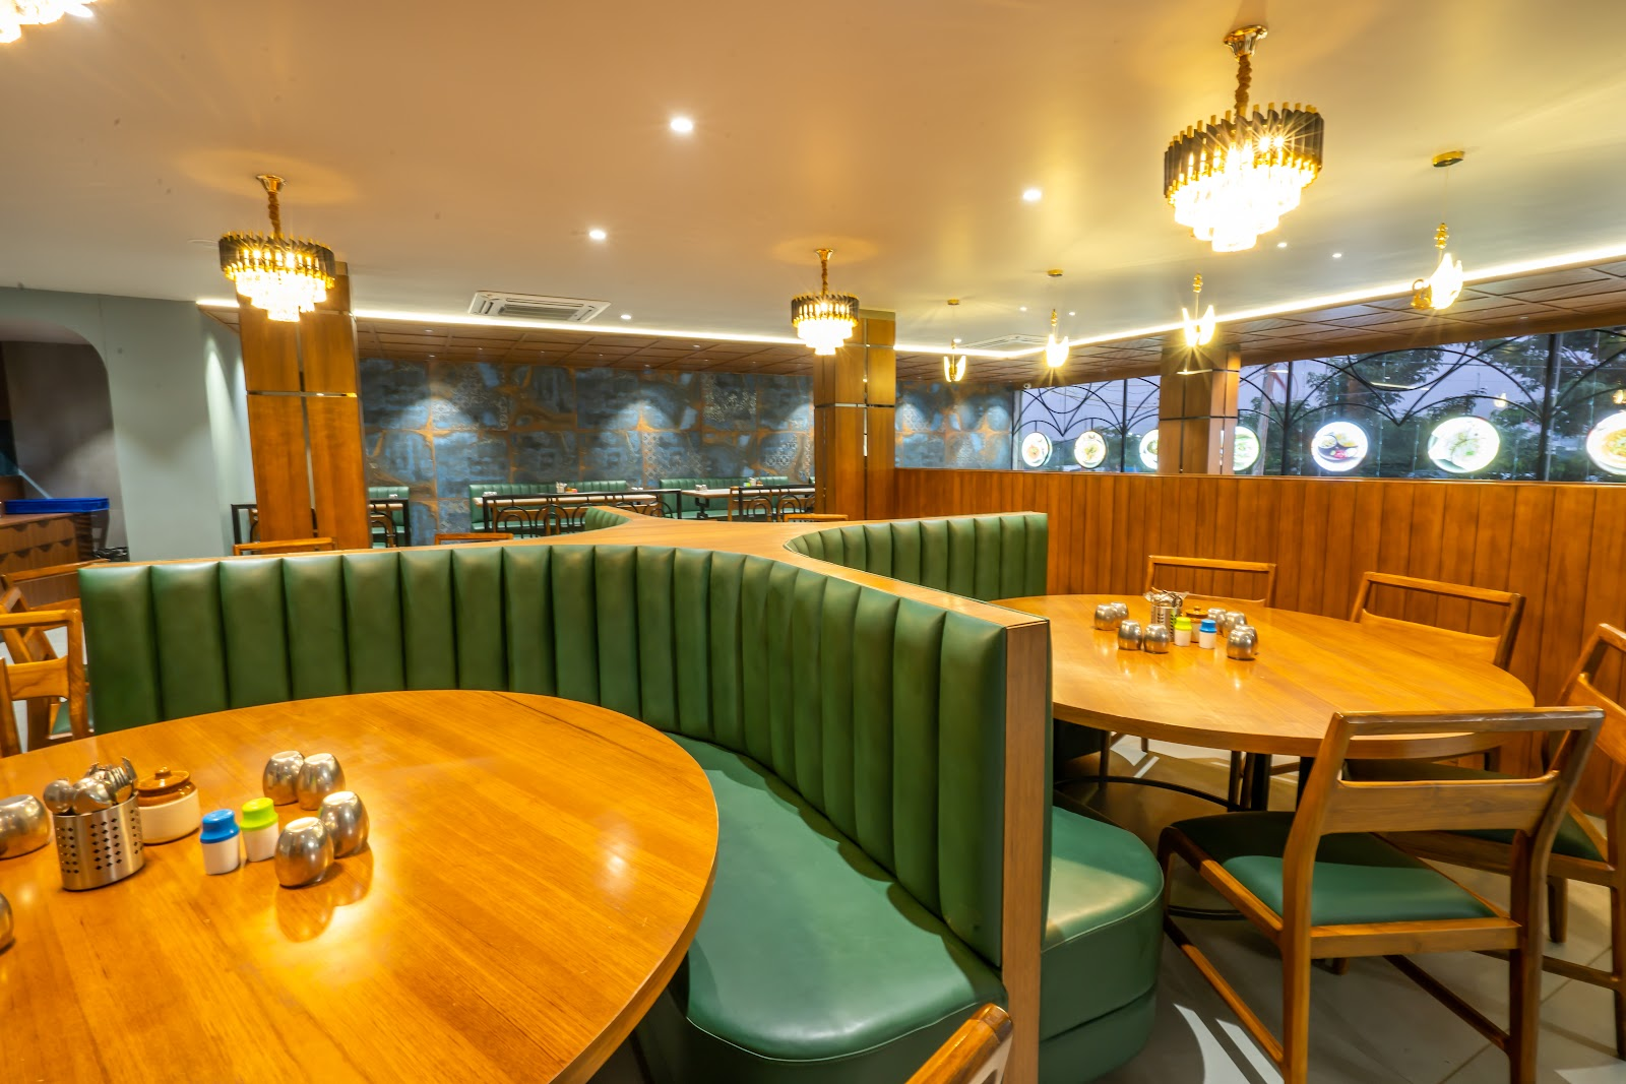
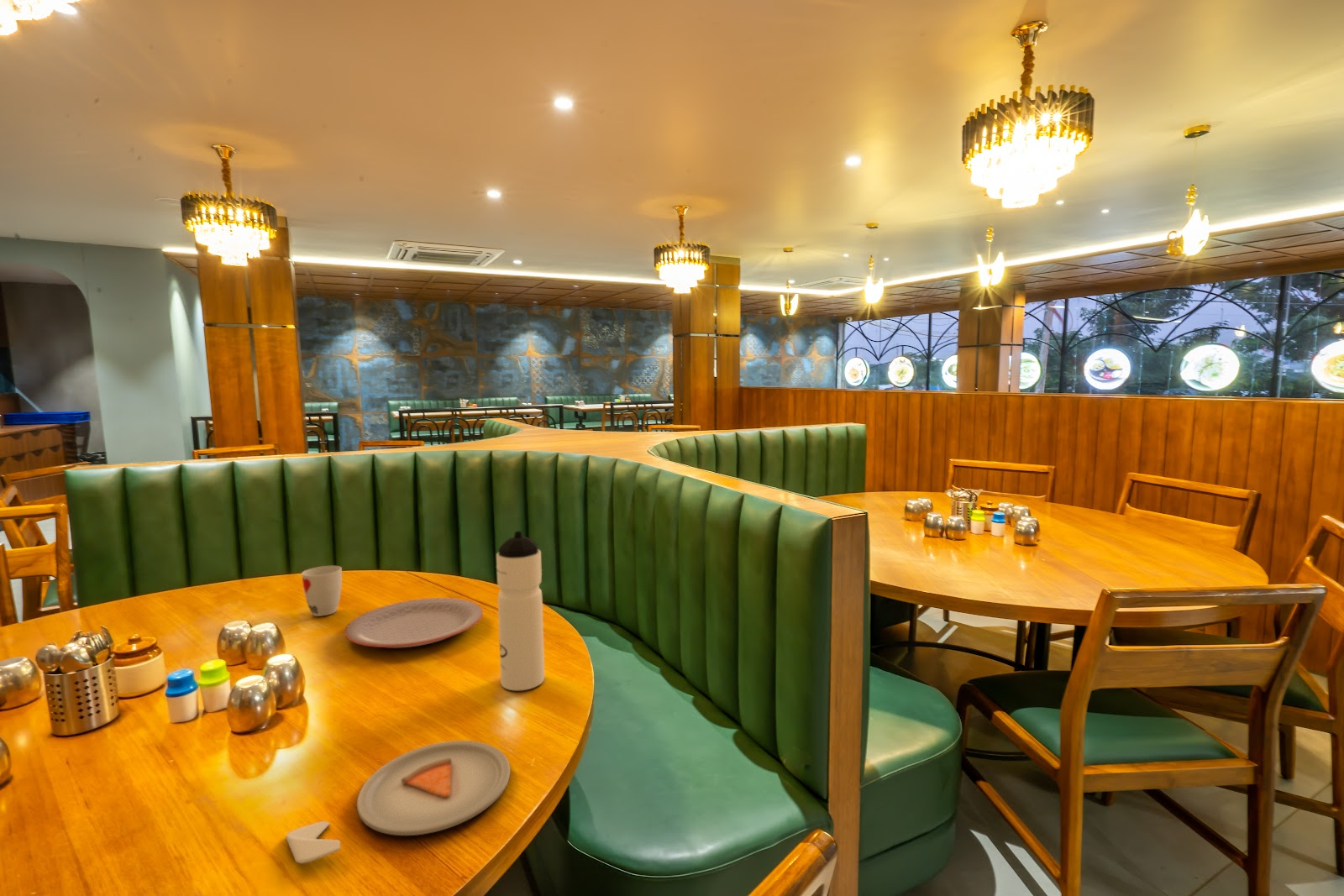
+ water bottle [496,531,545,691]
+ cup [301,565,343,617]
+ dinner plate [285,740,511,864]
+ plate [344,597,484,648]
